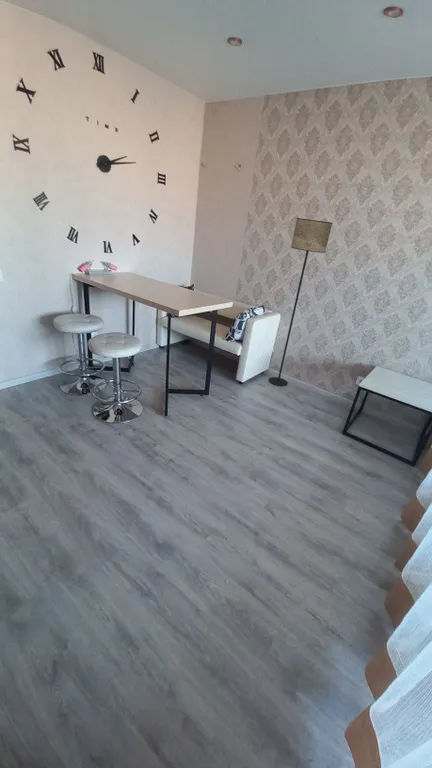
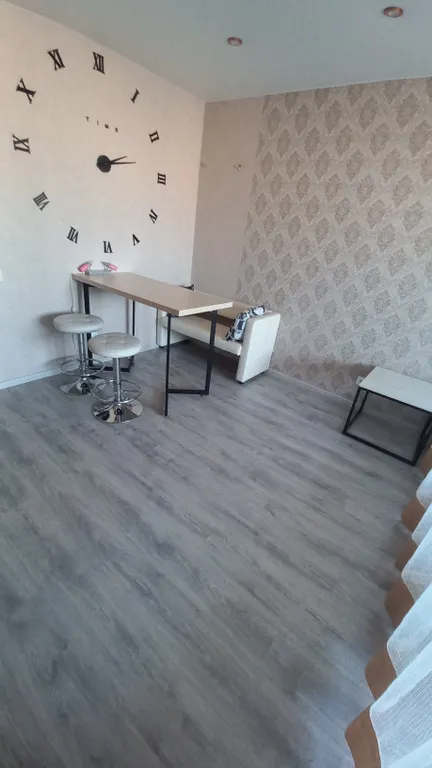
- floor lamp [268,217,333,387]
